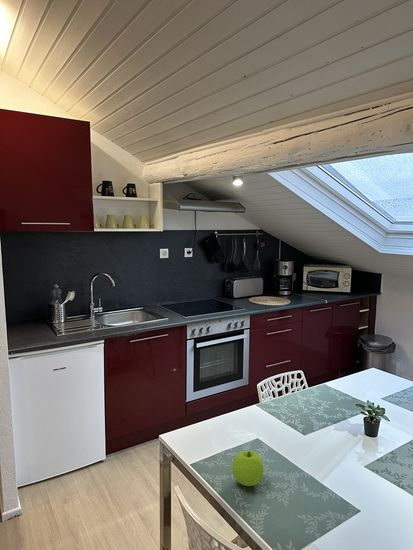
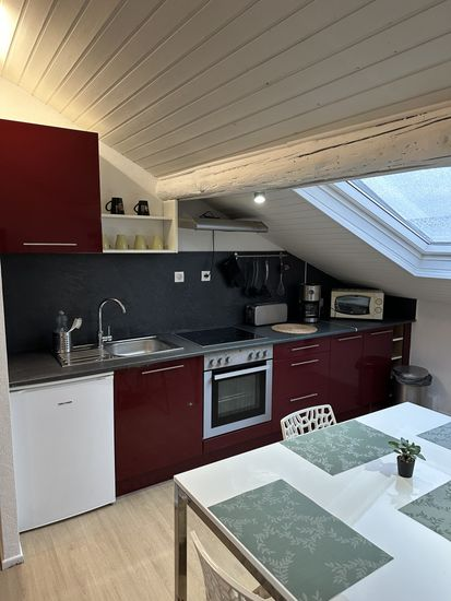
- apple [231,450,265,487]
